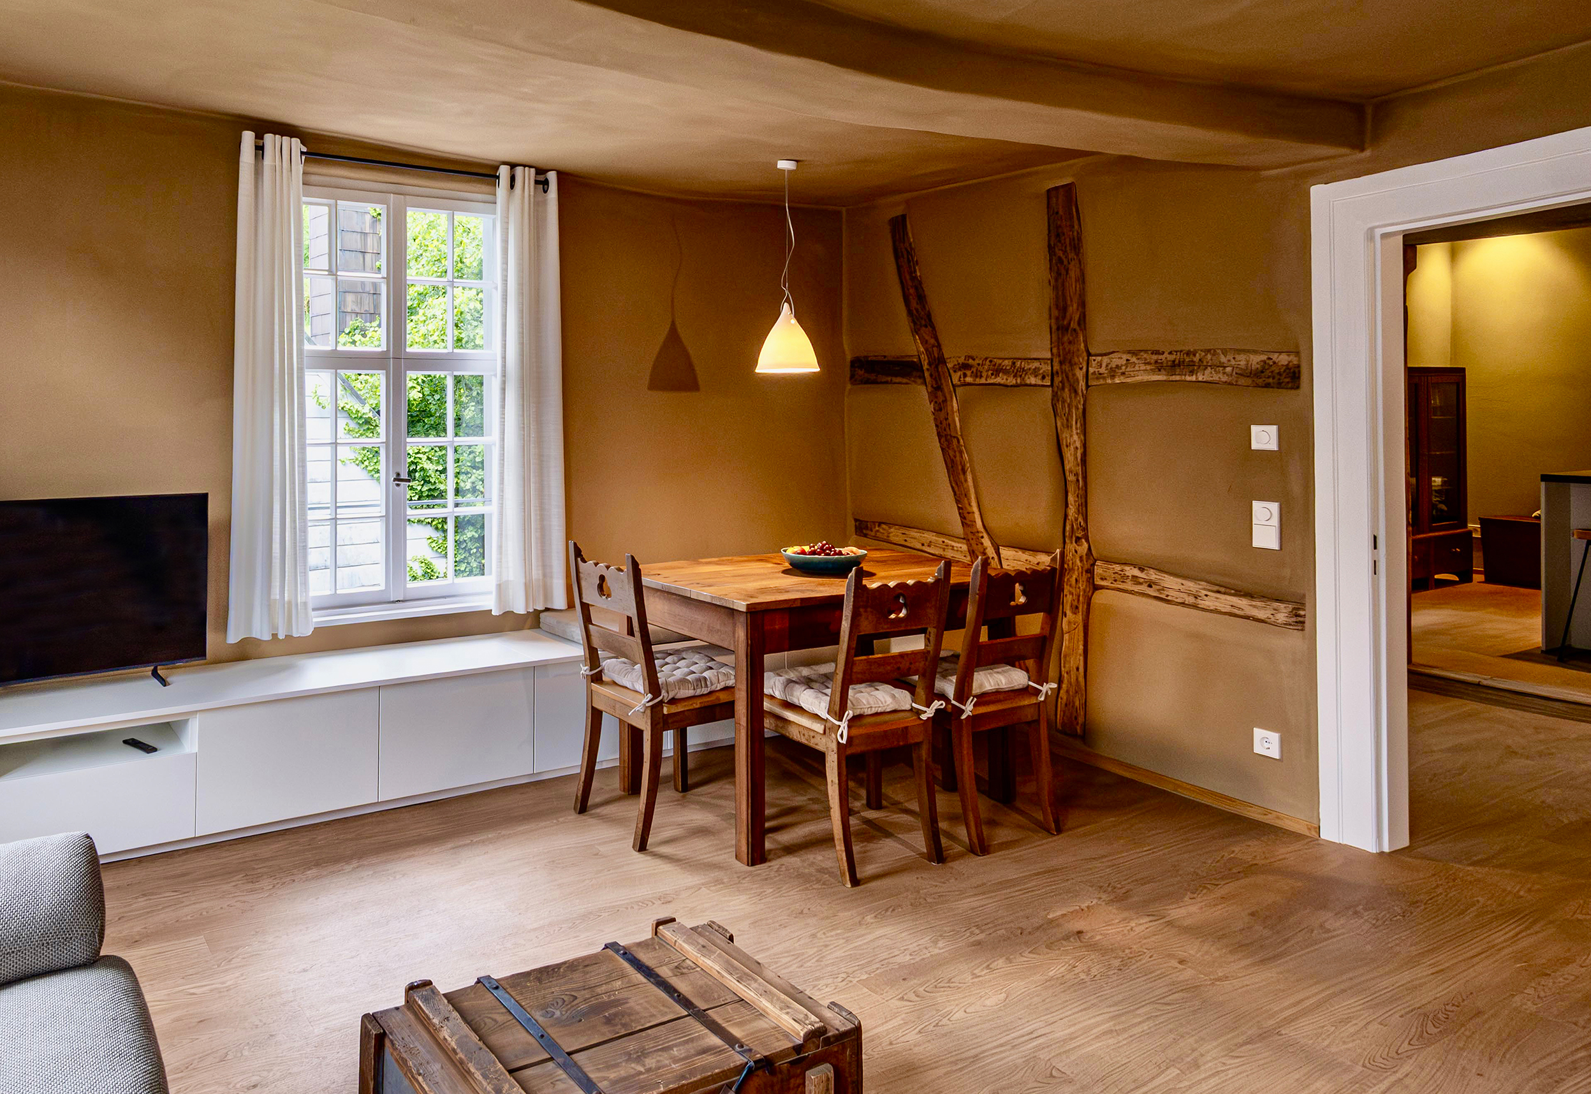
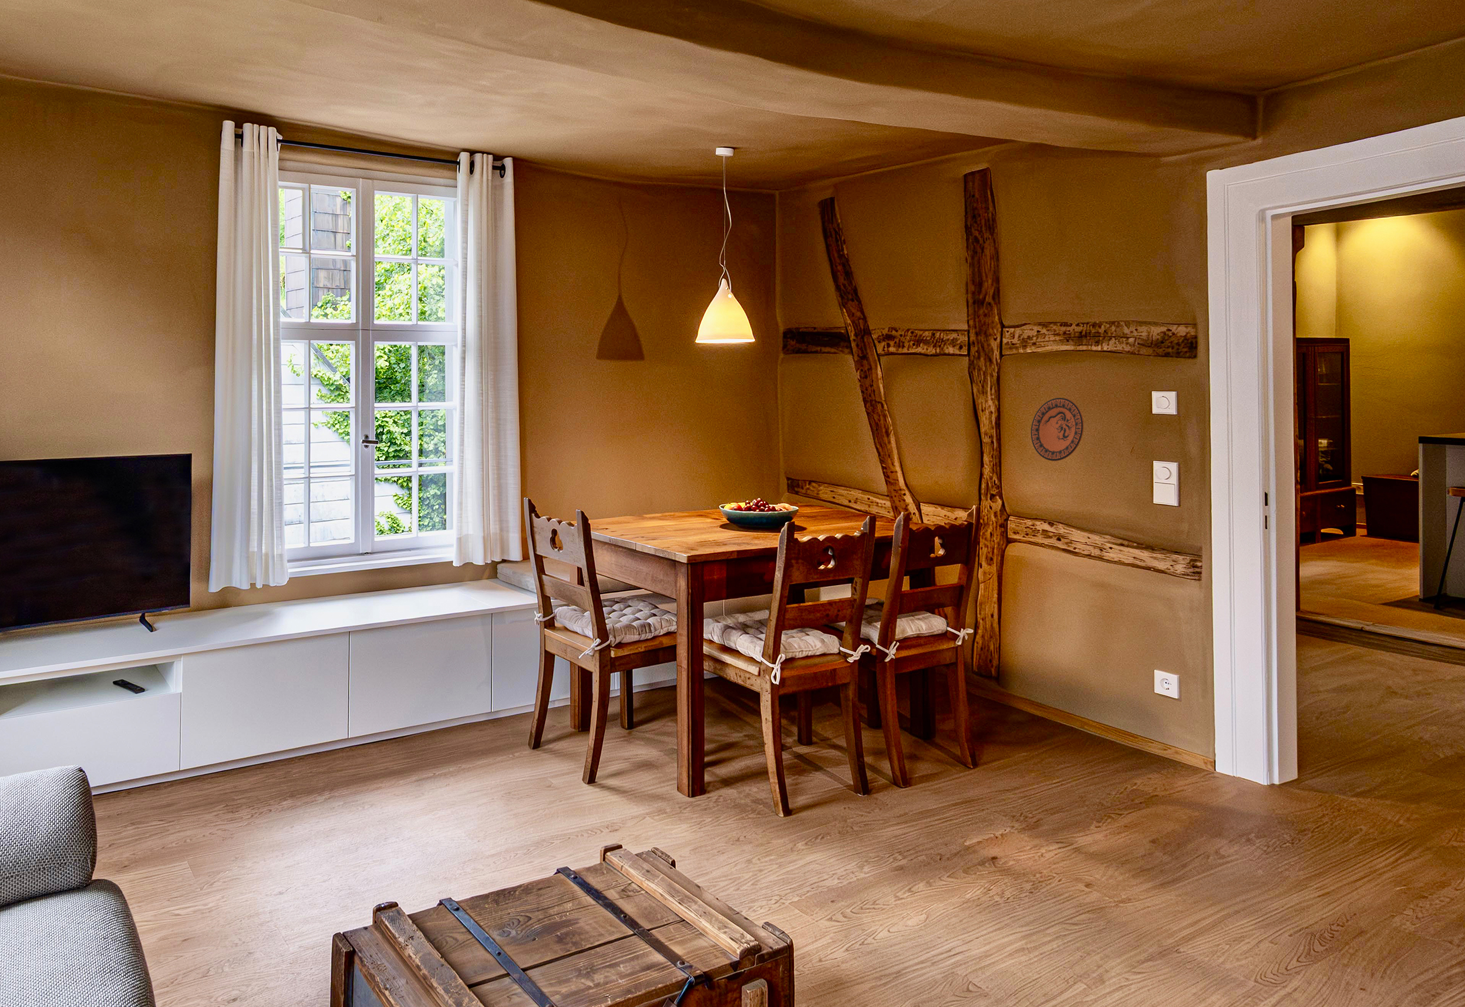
+ decorative plate [1031,397,1084,462]
